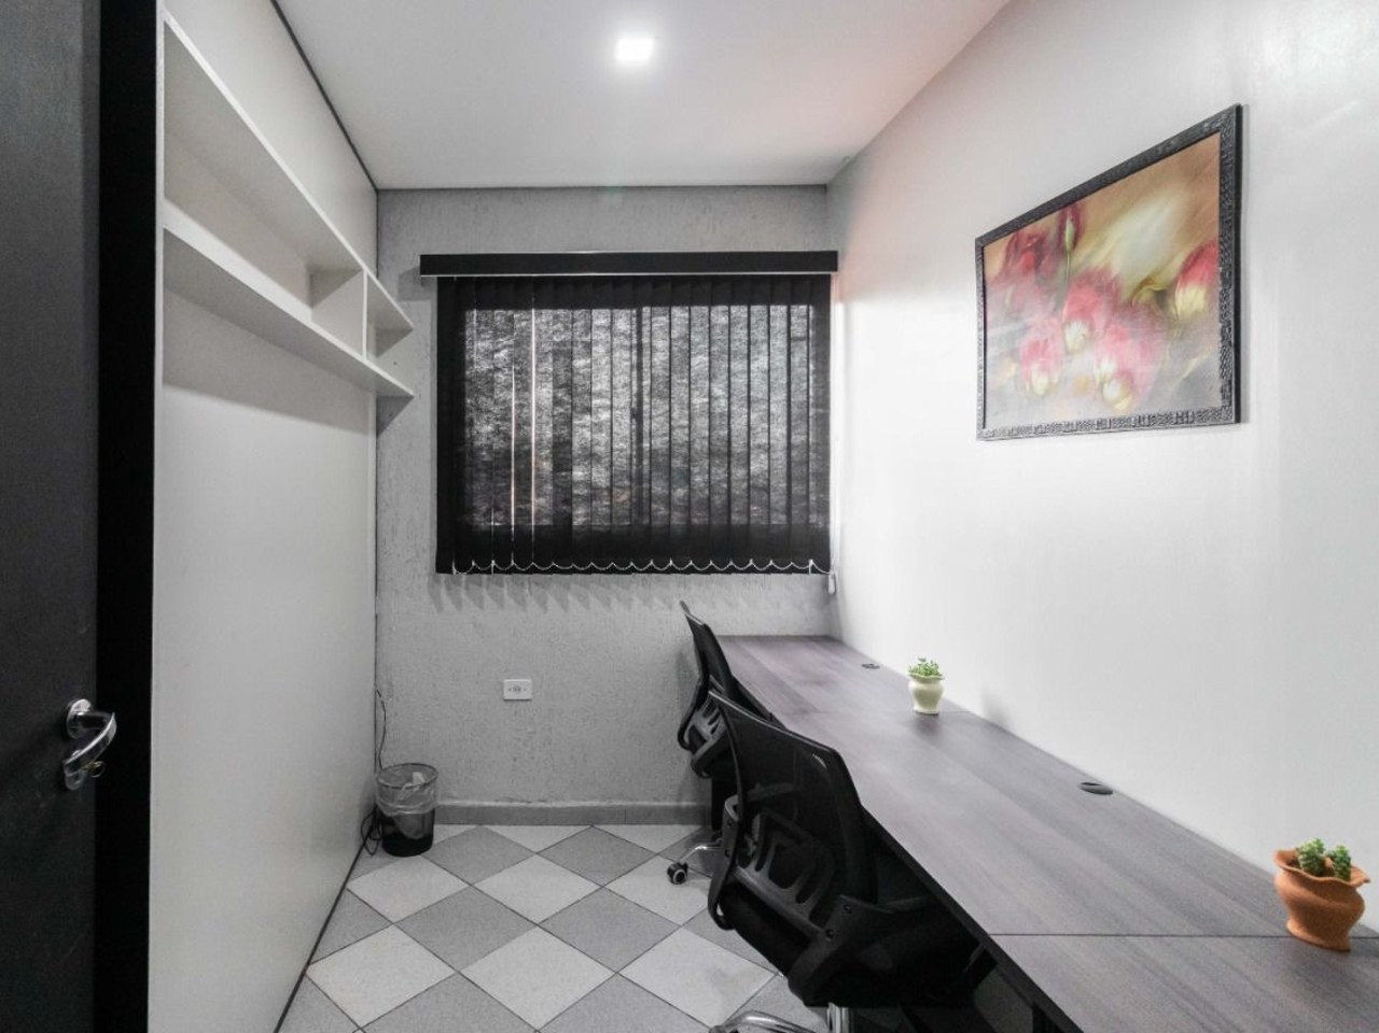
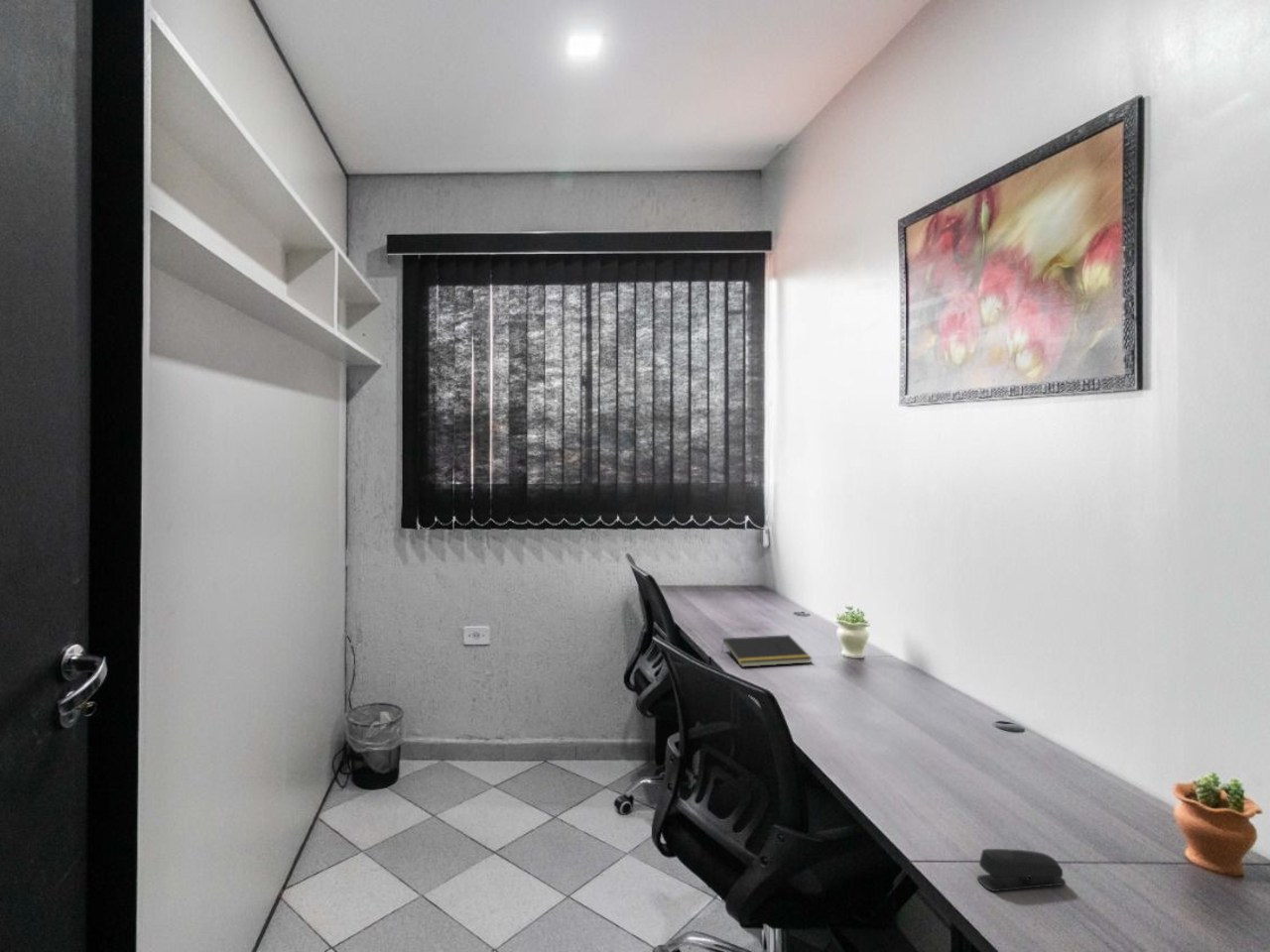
+ notepad [720,634,814,668]
+ stapler [976,848,1067,892]
